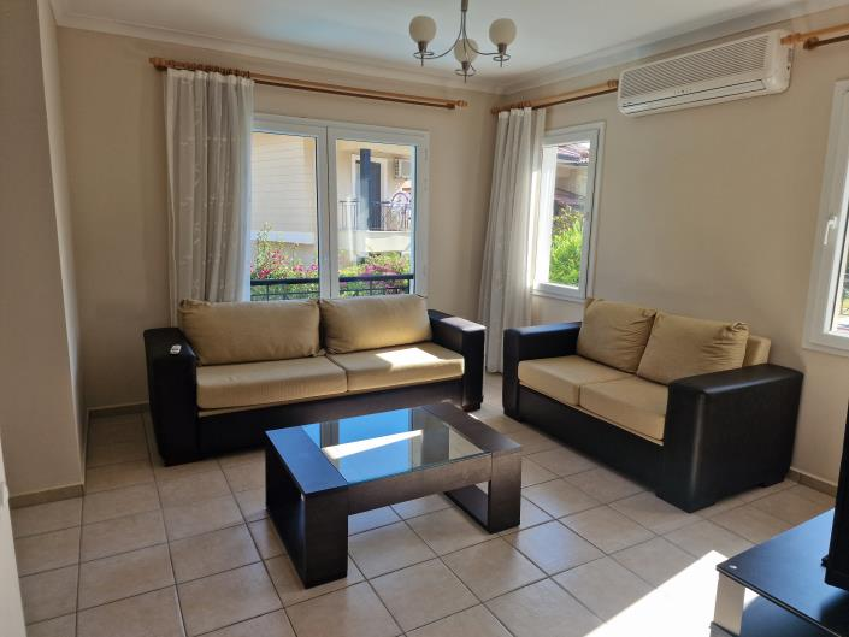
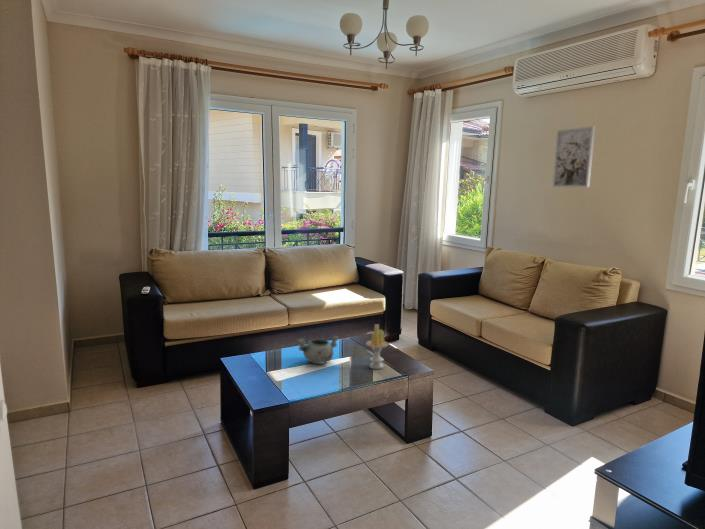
+ decorative bowl [296,335,340,365]
+ wall art [551,125,596,188]
+ candle [365,323,390,370]
